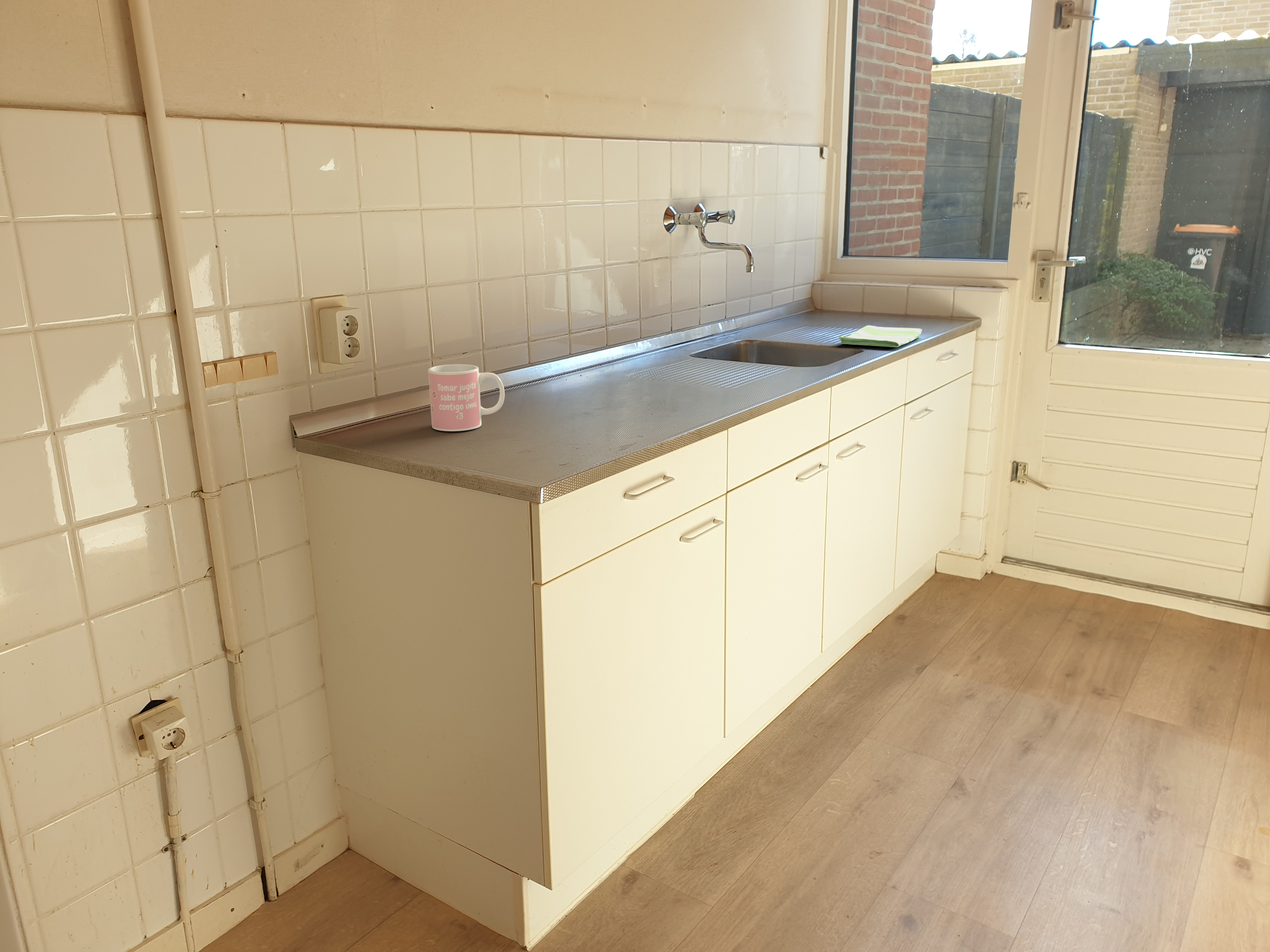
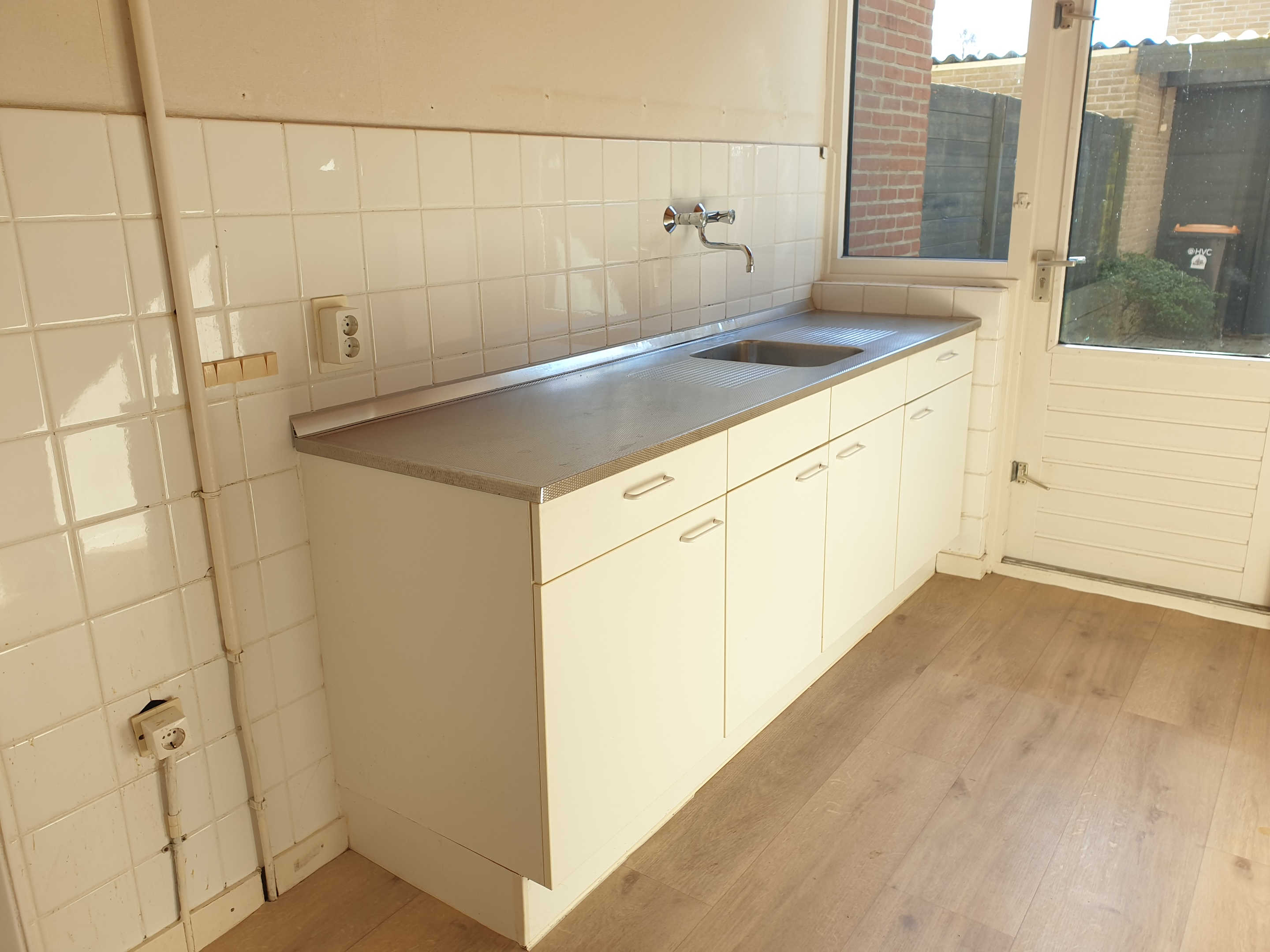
- mug [428,364,505,432]
- dish towel [838,325,923,348]
